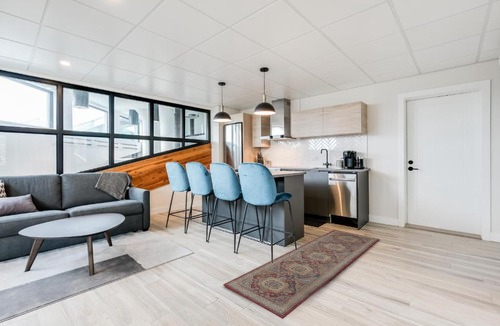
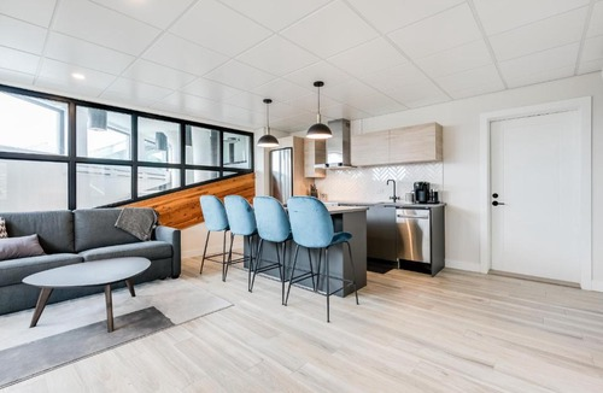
- rug [222,229,380,320]
